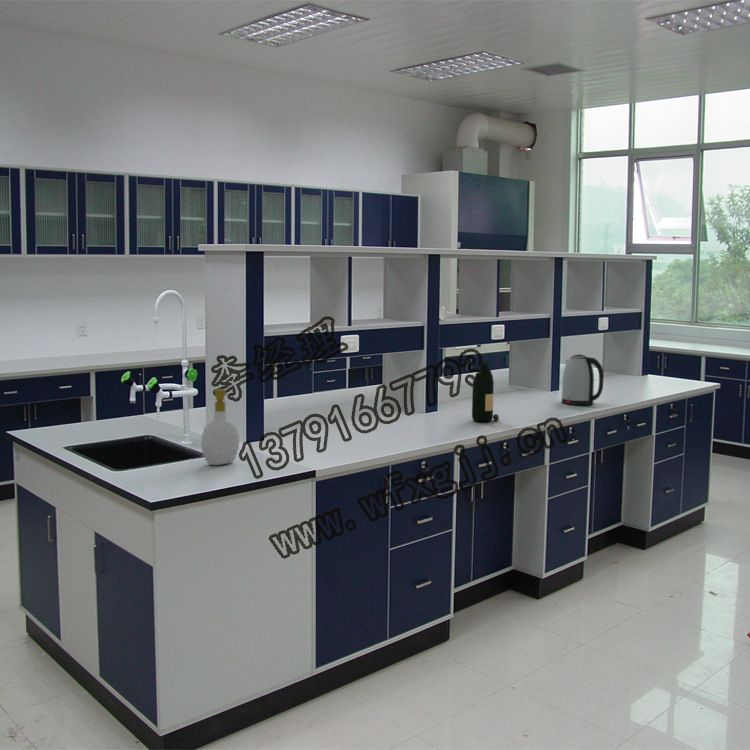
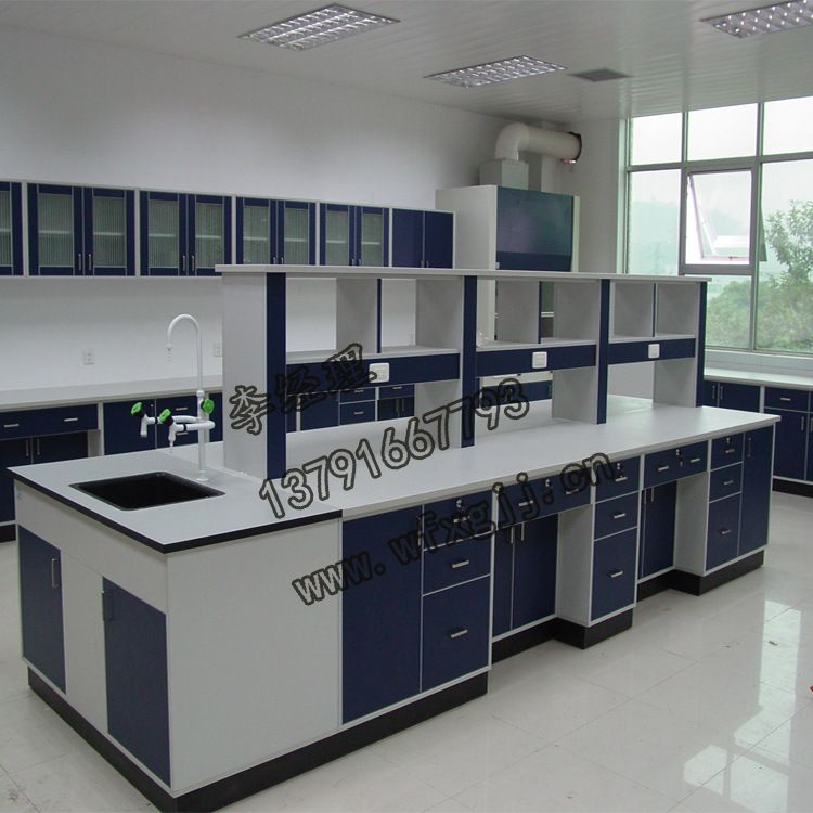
- soap bottle [200,388,241,466]
- kettle [561,353,605,406]
- bottle [471,359,500,423]
